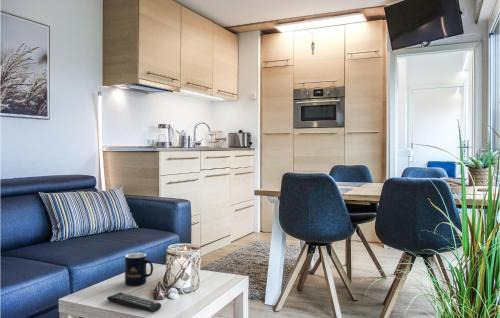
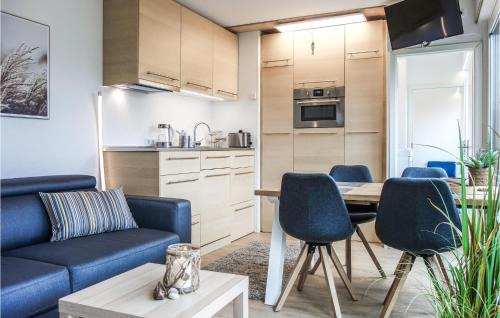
- mug [124,252,154,287]
- remote control [106,292,162,313]
